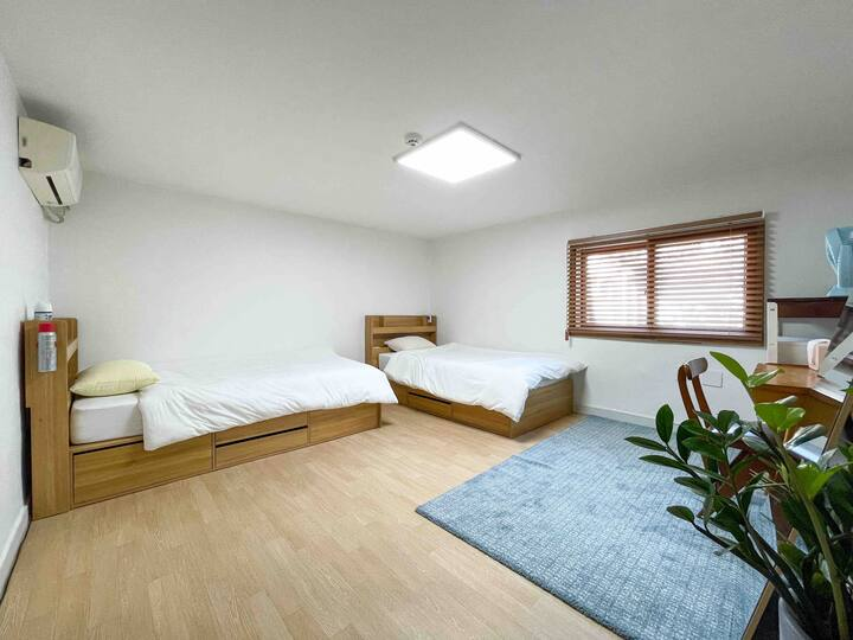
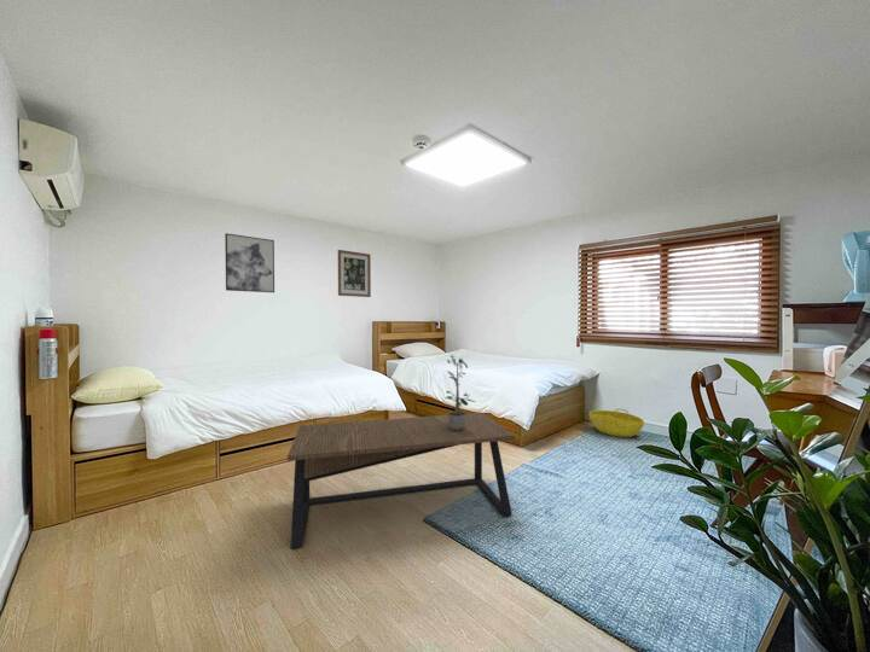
+ bench [286,412,517,549]
+ basket [587,408,645,438]
+ wall art [224,232,276,293]
+ wall art [337,249,372,298]
+ potted plant [443,353,476,431]
